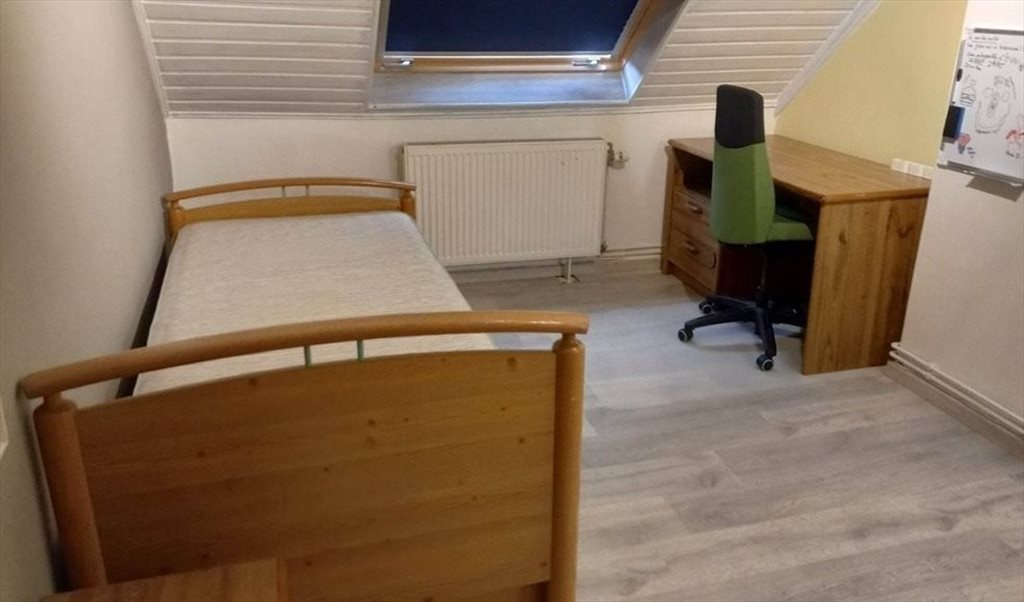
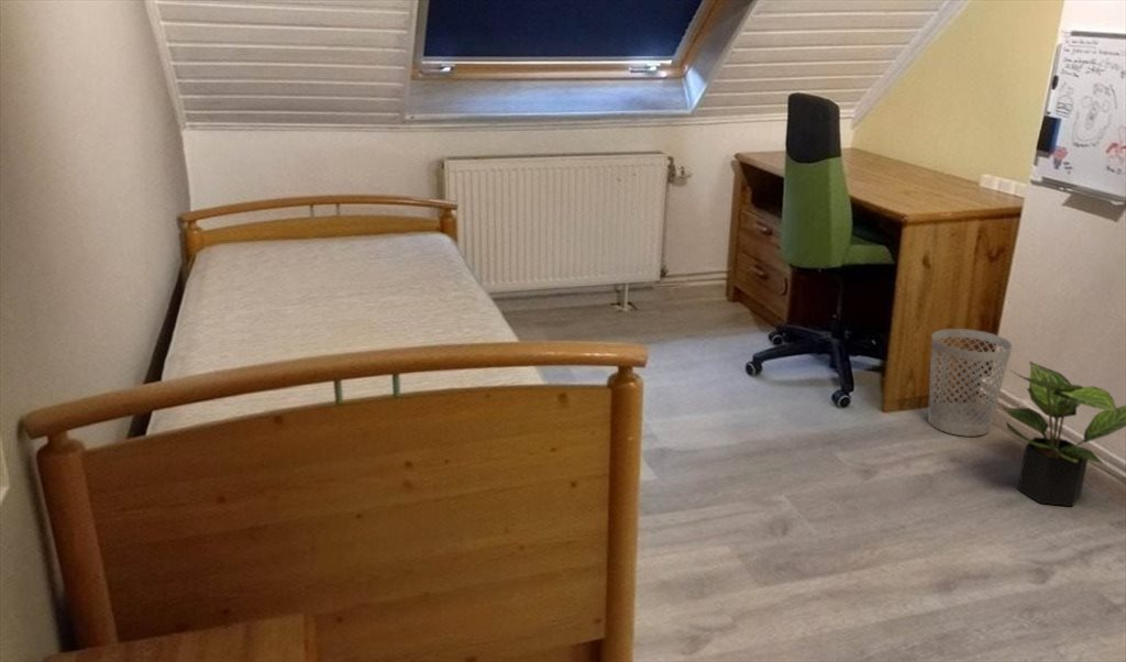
+ wastebasket [927,328,1014,438]
+ potted plant [1002,361,1126,507]
